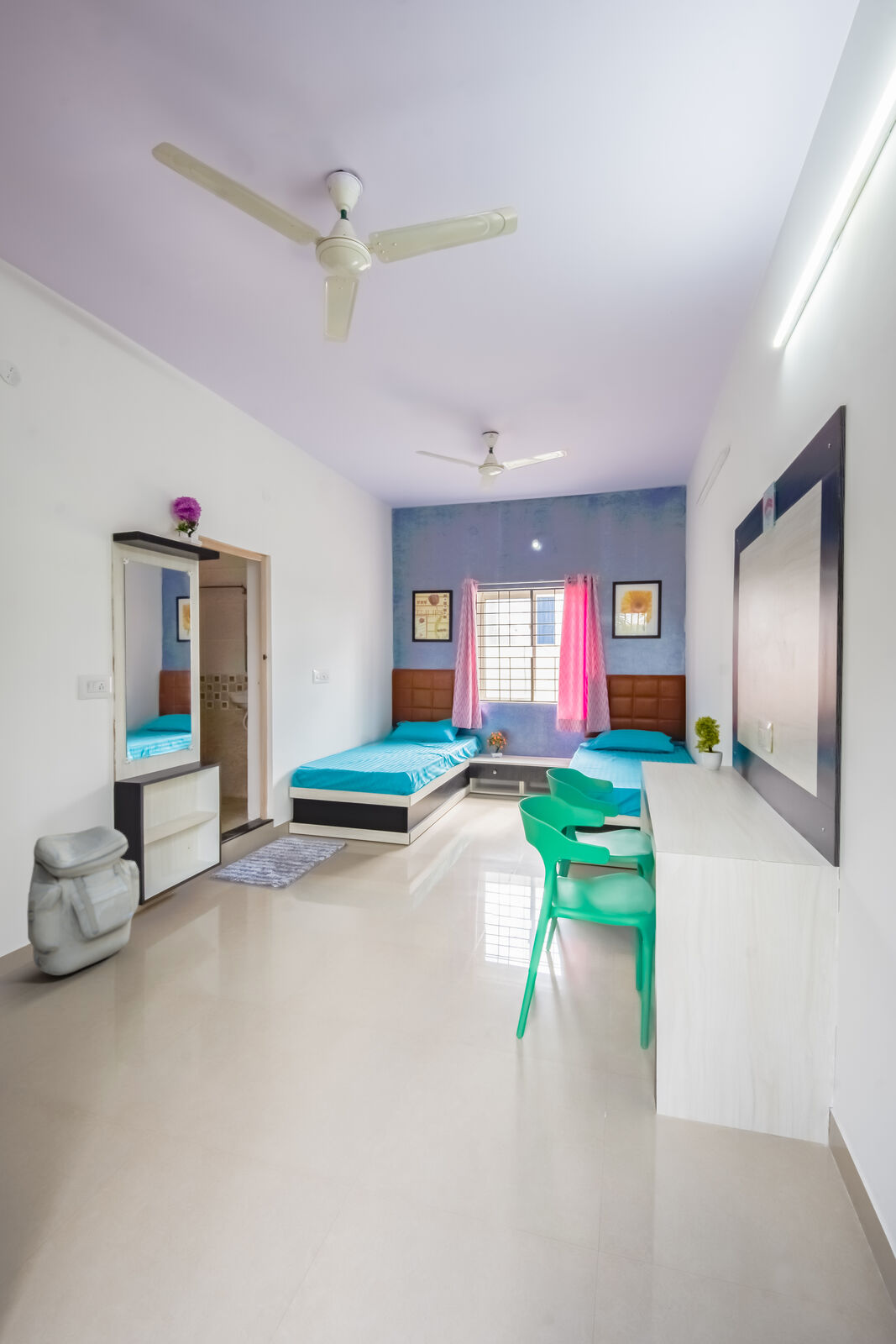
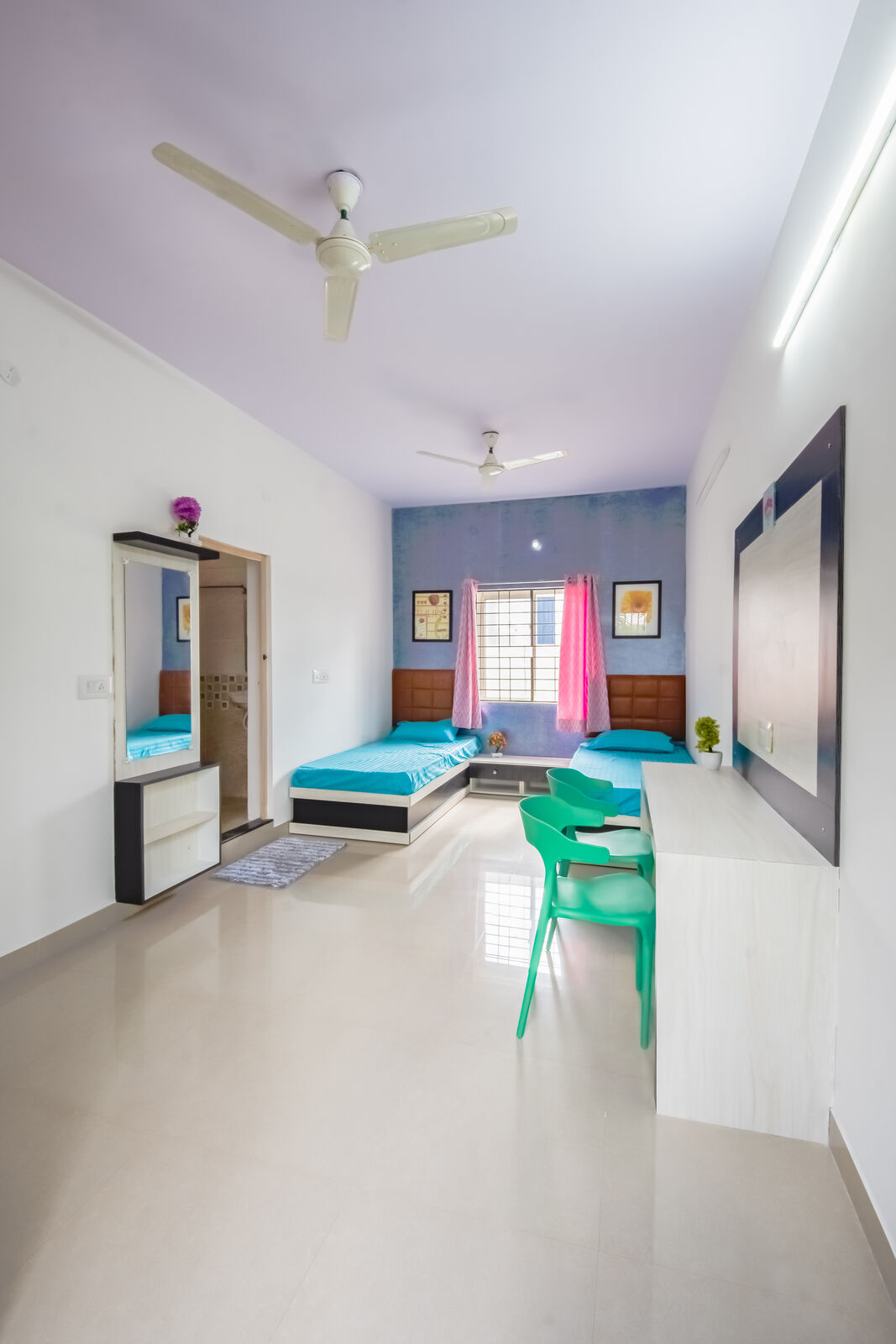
- backpack [26,825,140,976]
